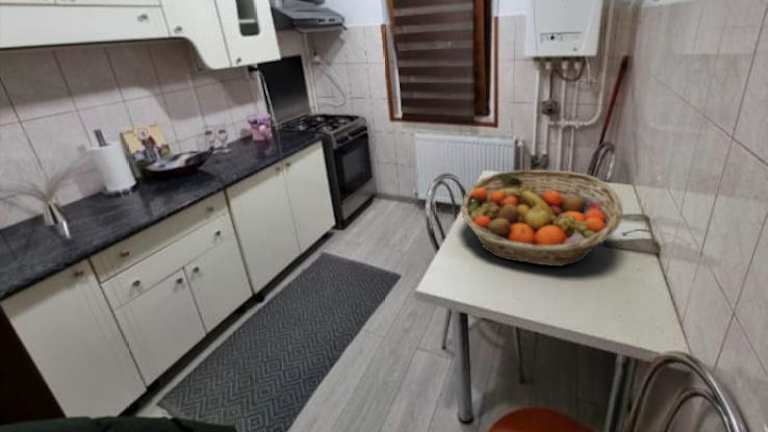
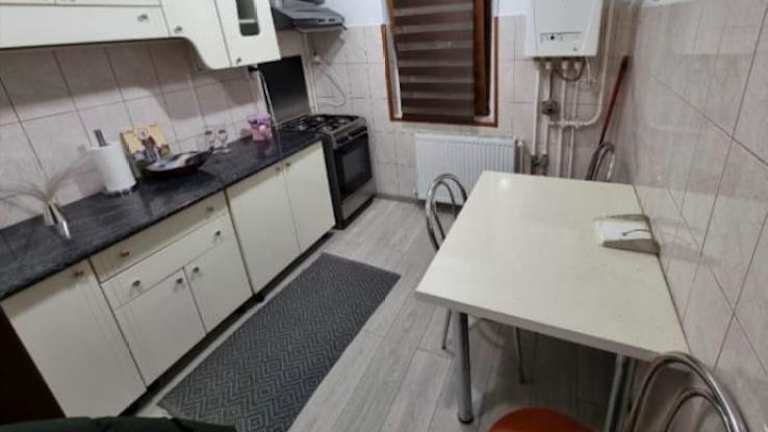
- fruit basket [459,169,624,267]
